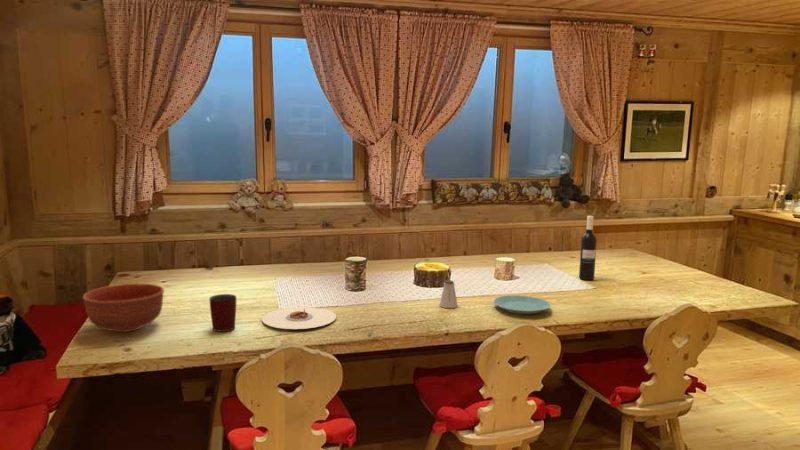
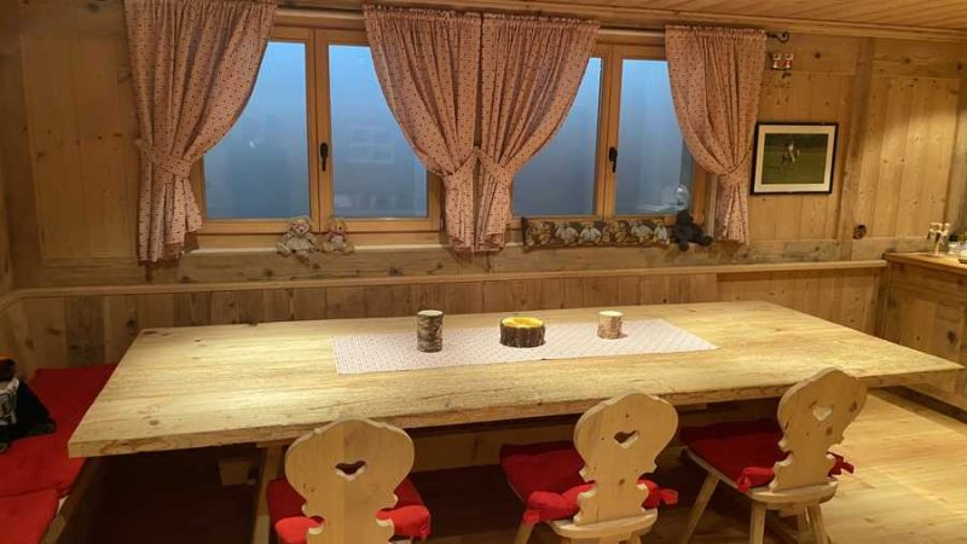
- plate [492,294,552,315]
- wine bottle [578,215,598,281]
- plate [261,306,337,330]
- mug [209,293,237,332]
- saltshaker [438,279,459,309]
- bowl [82,282,165,333]
